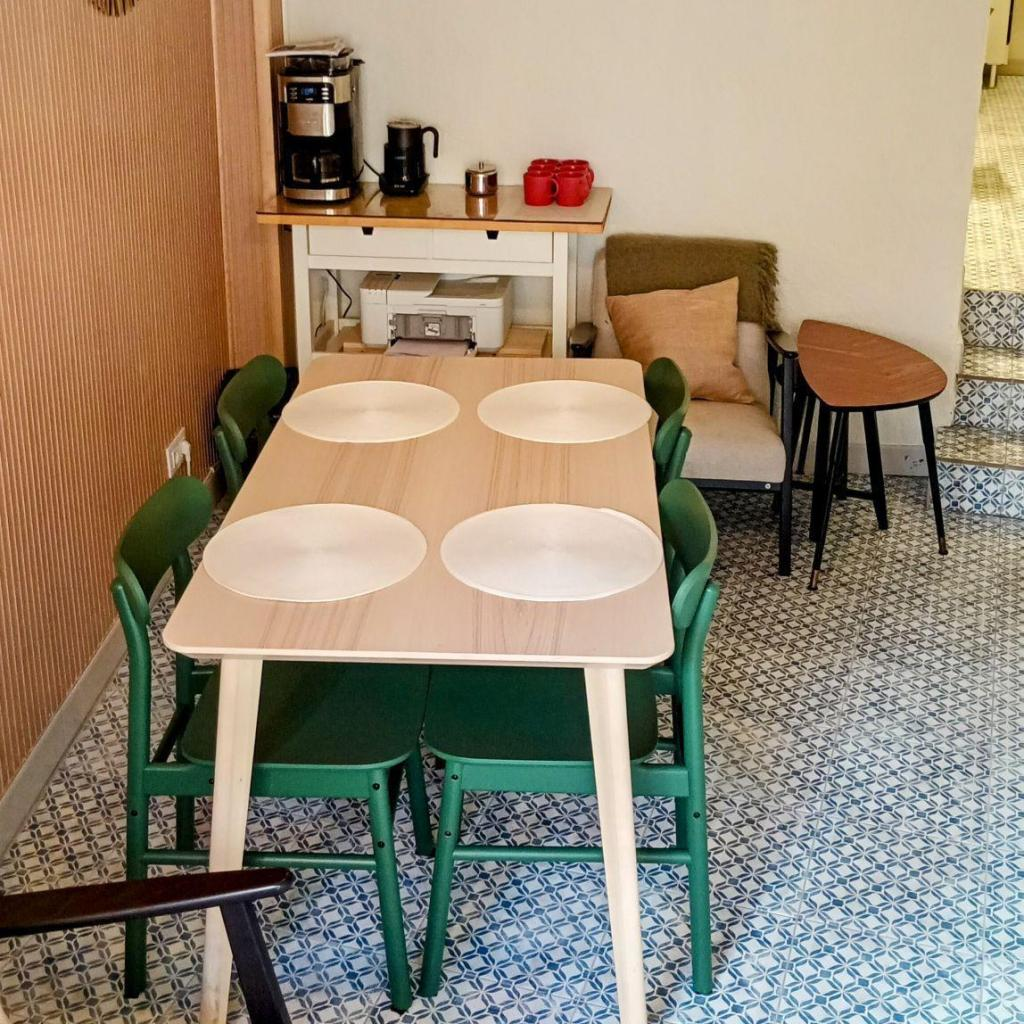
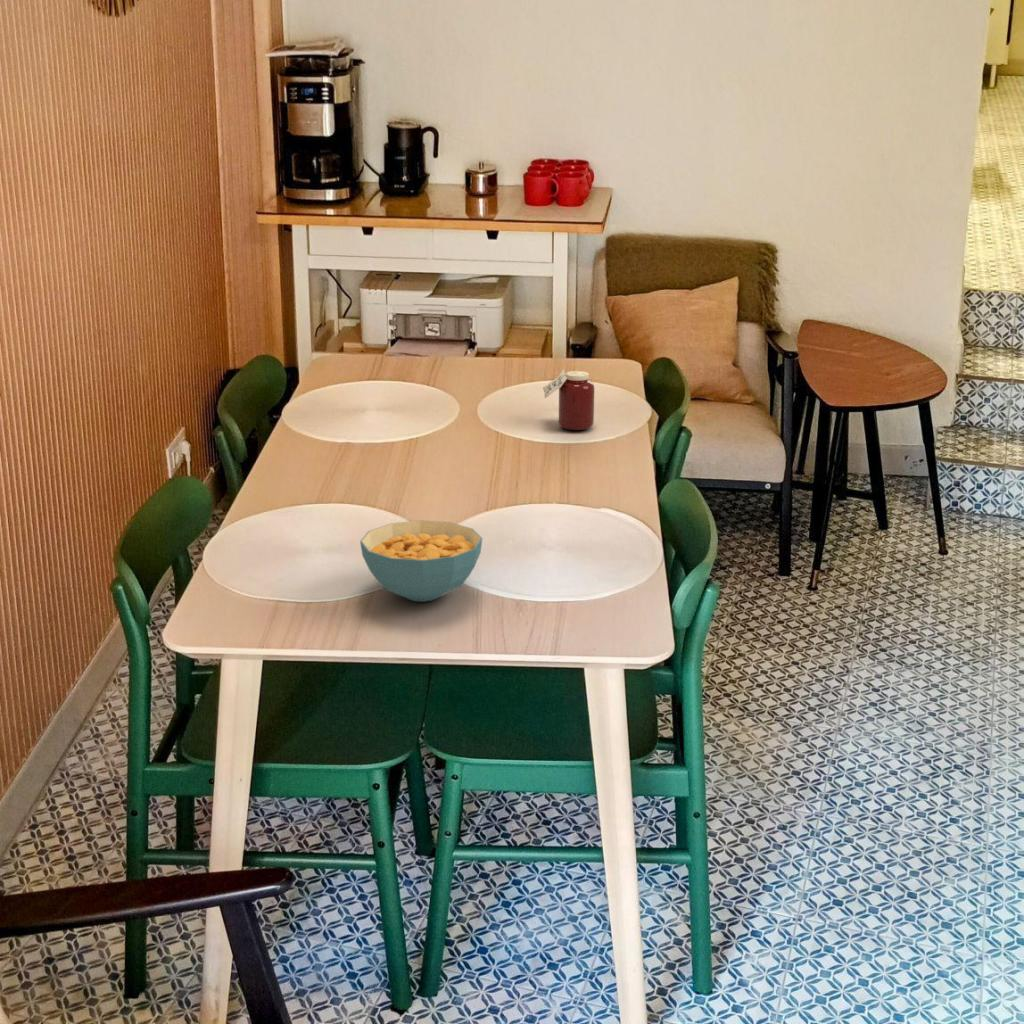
+ cereal bowl [359,519,483,603]
+ jar [542,368,595,431]
